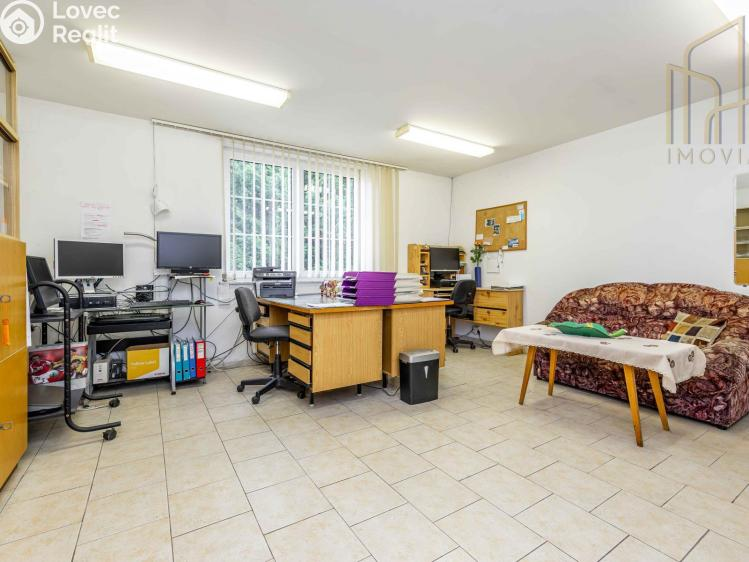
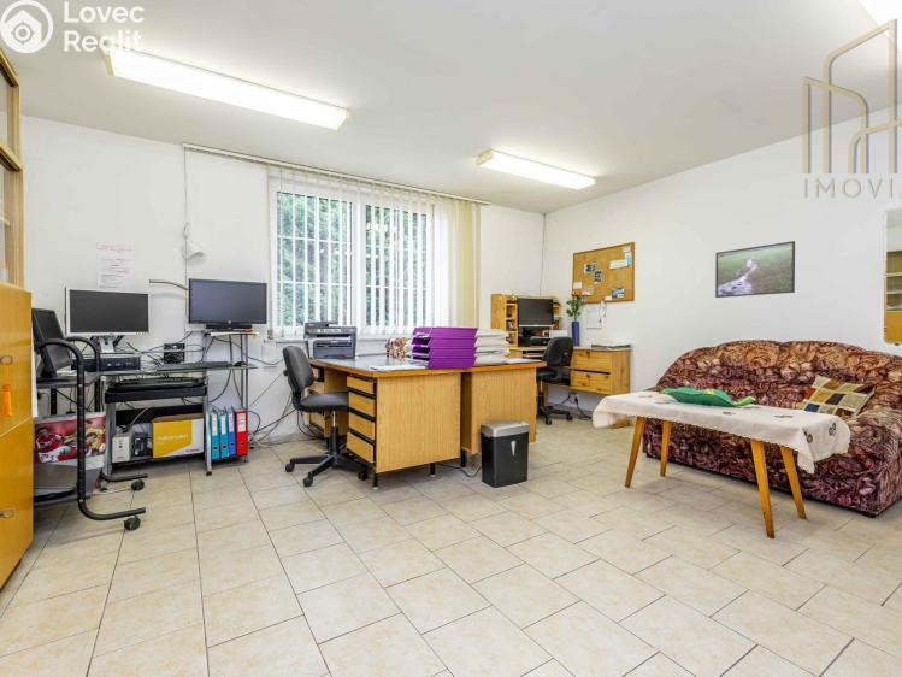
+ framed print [714,240,796,299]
